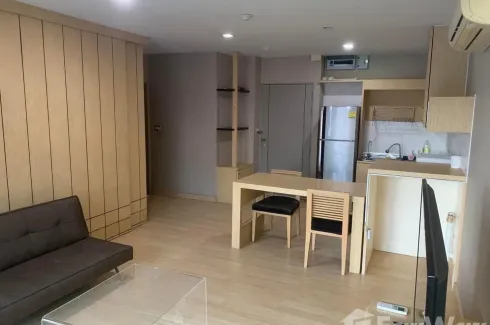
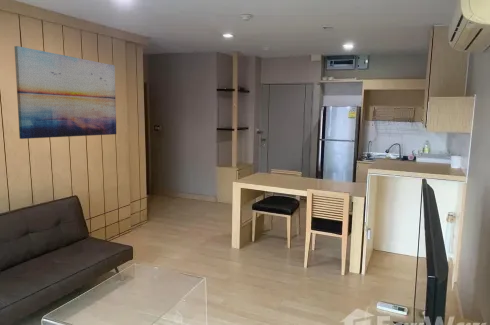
+ wall art [13,45,117,140]
